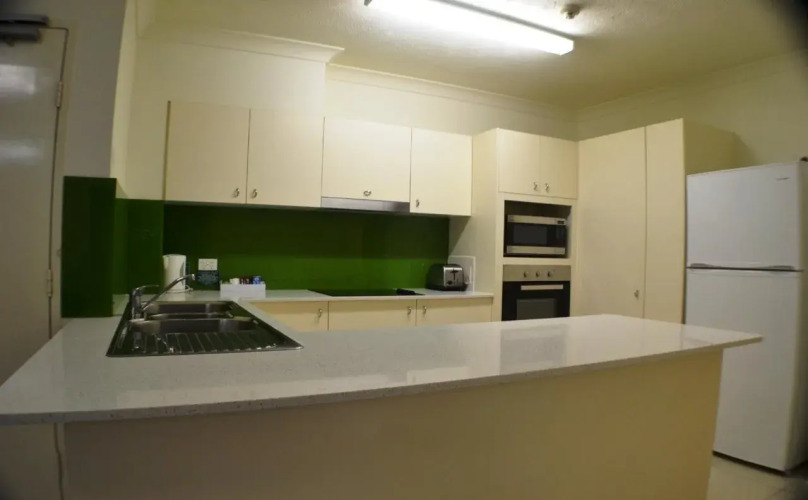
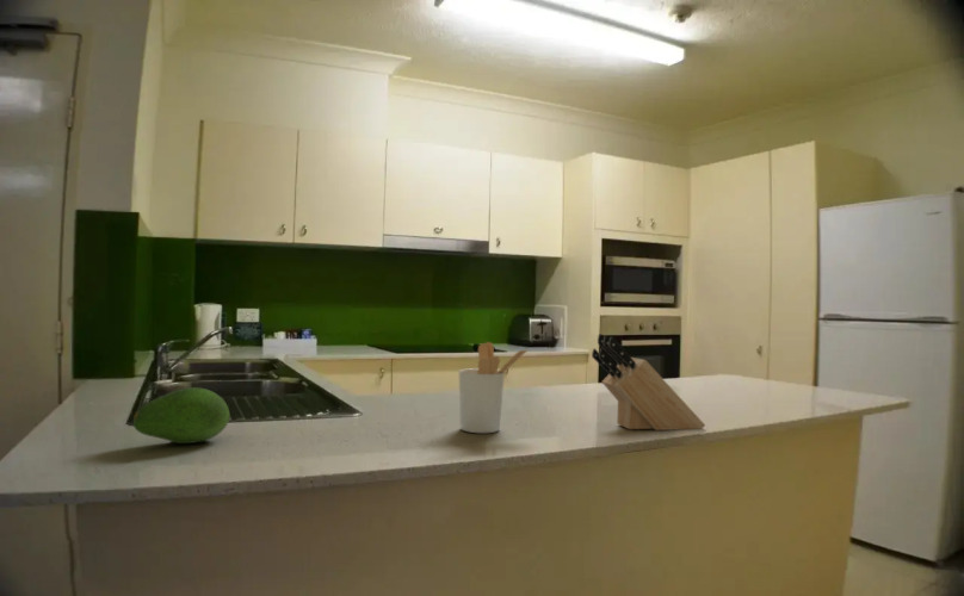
+ fruit [132,386,230,445]
+ knife block [591,333,706,432]
+ utensil holder [458,341,530,434]
